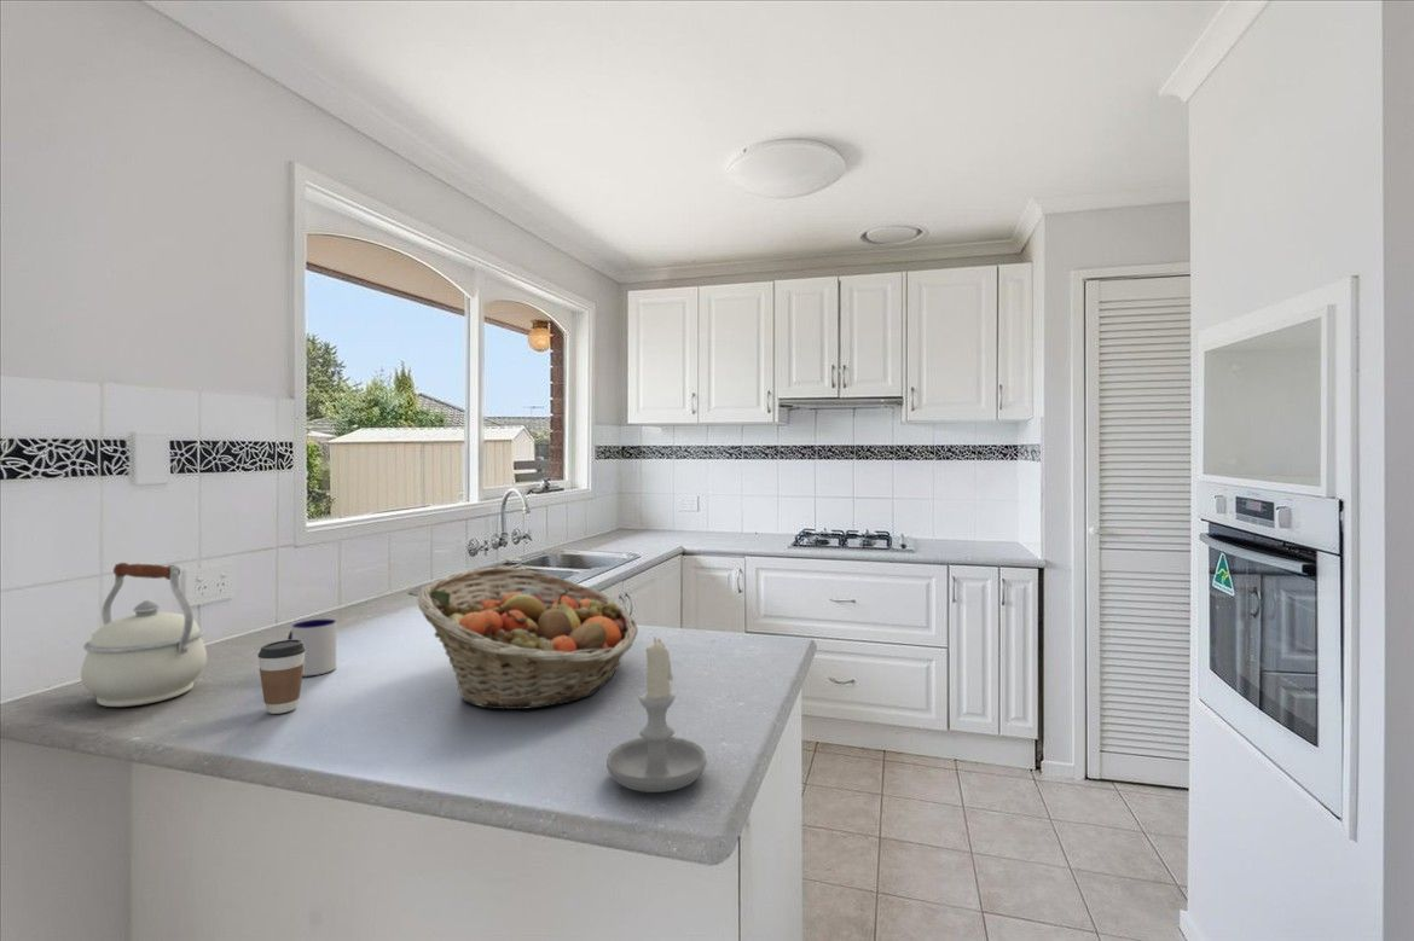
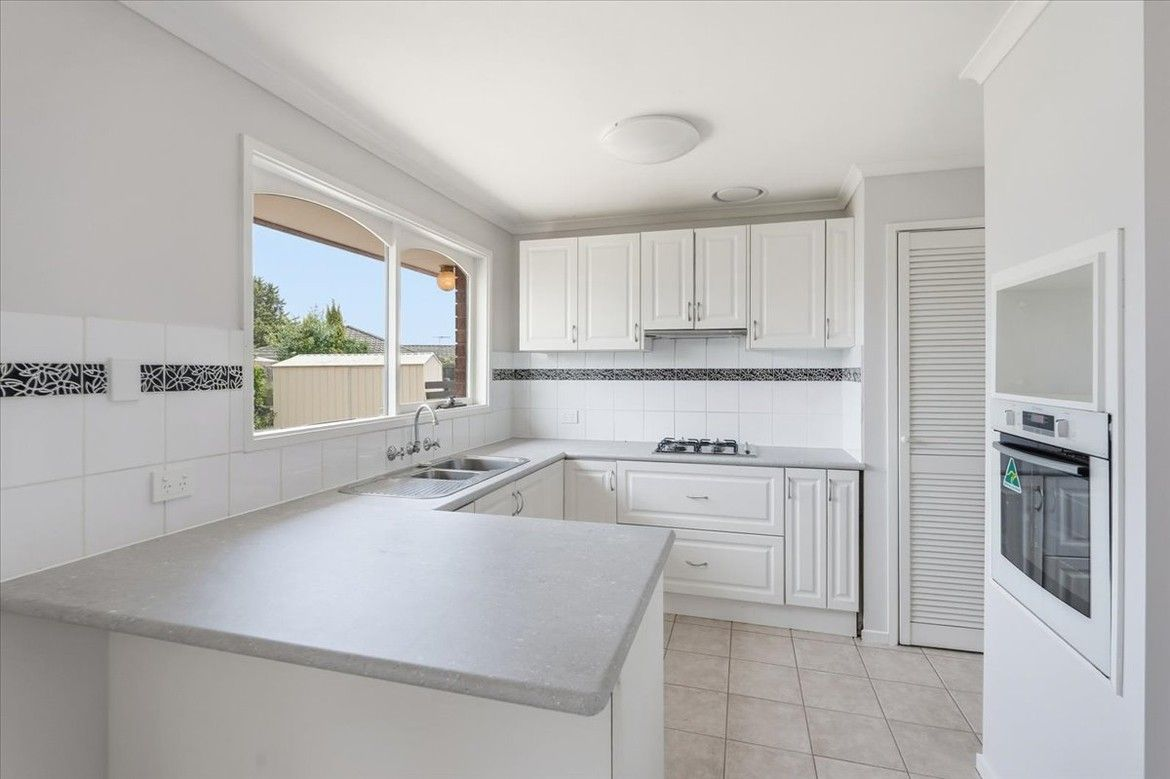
- kettle [80,562,208,708]
- candle [605,635,708,794]
- coffee cup [256,639,306,715]
- mug [286,618,337,678]
- fruit basket [416,567,638,710]
